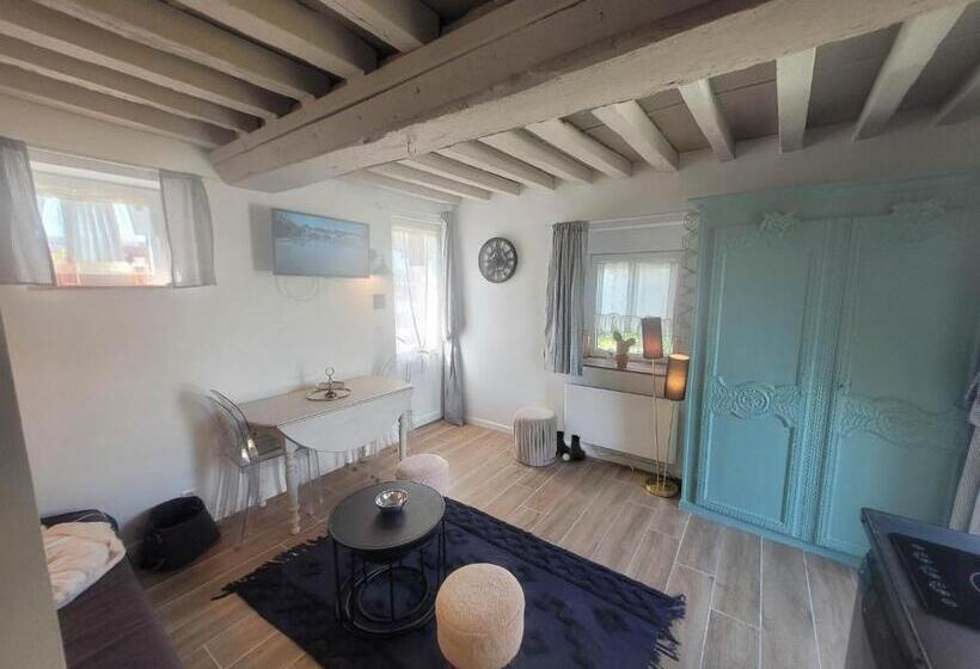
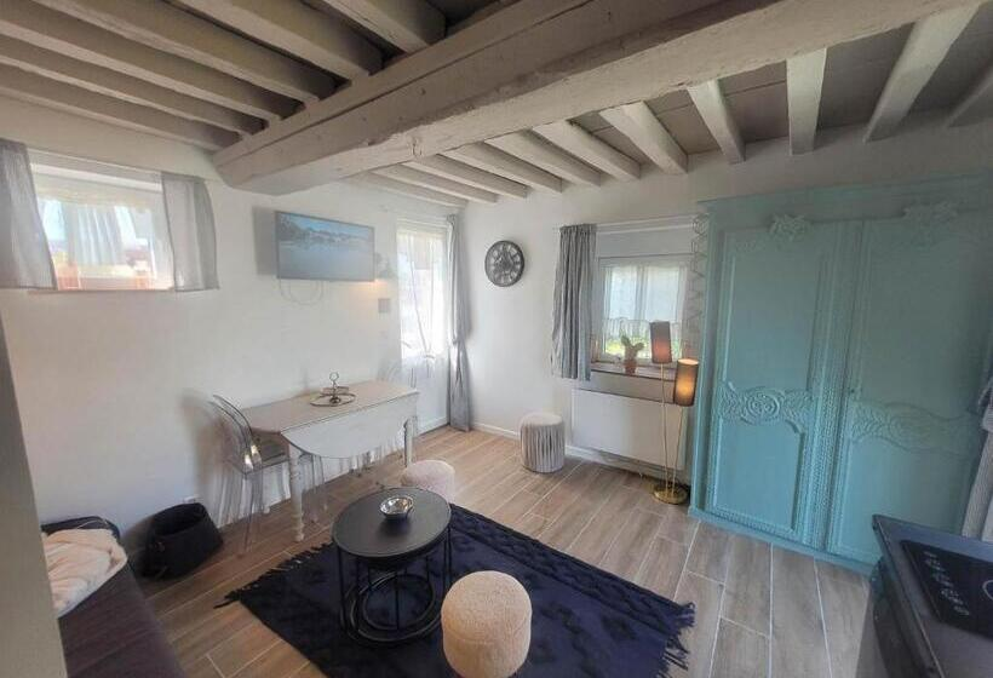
- boots [555,430,587,462]
